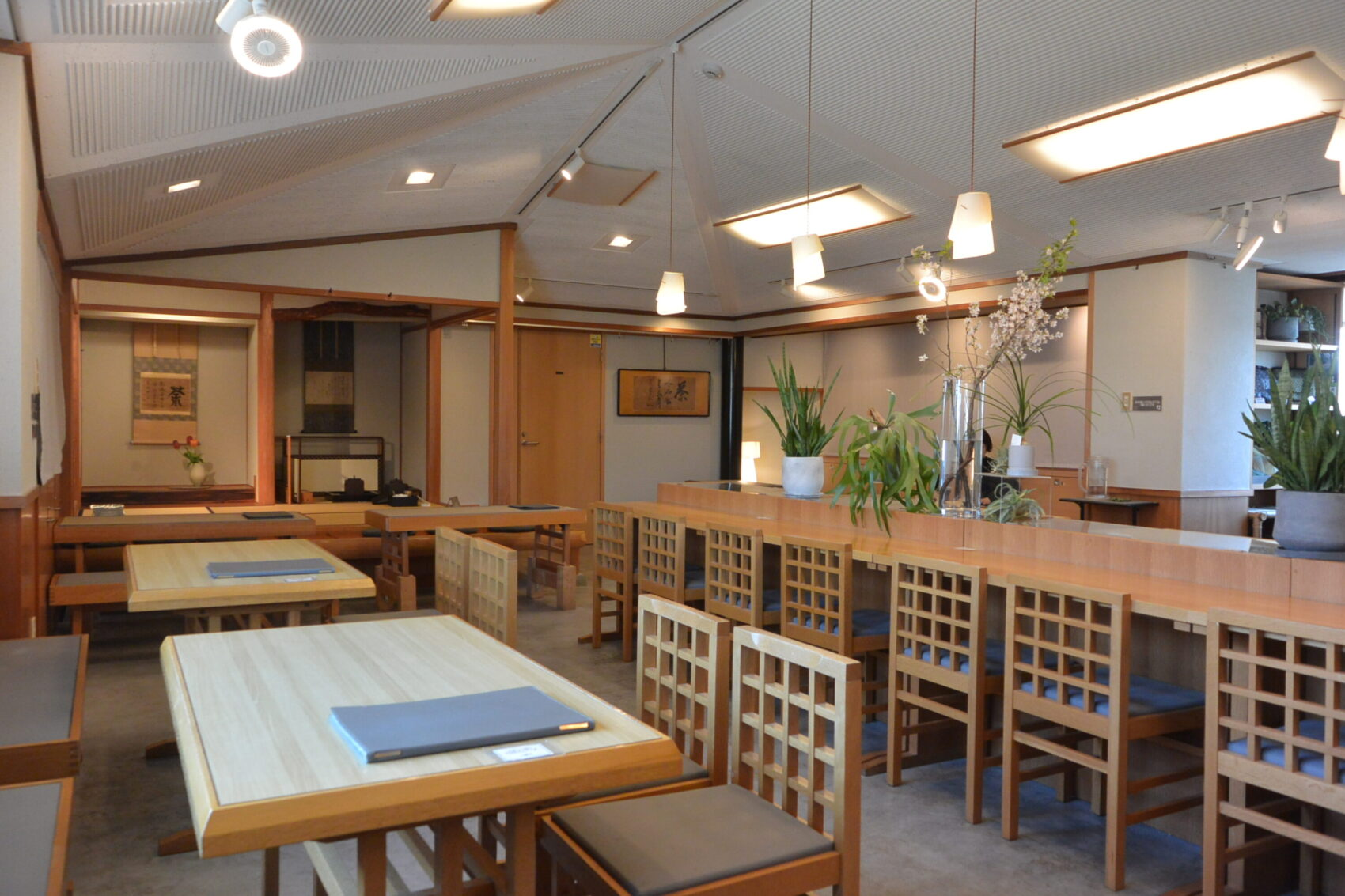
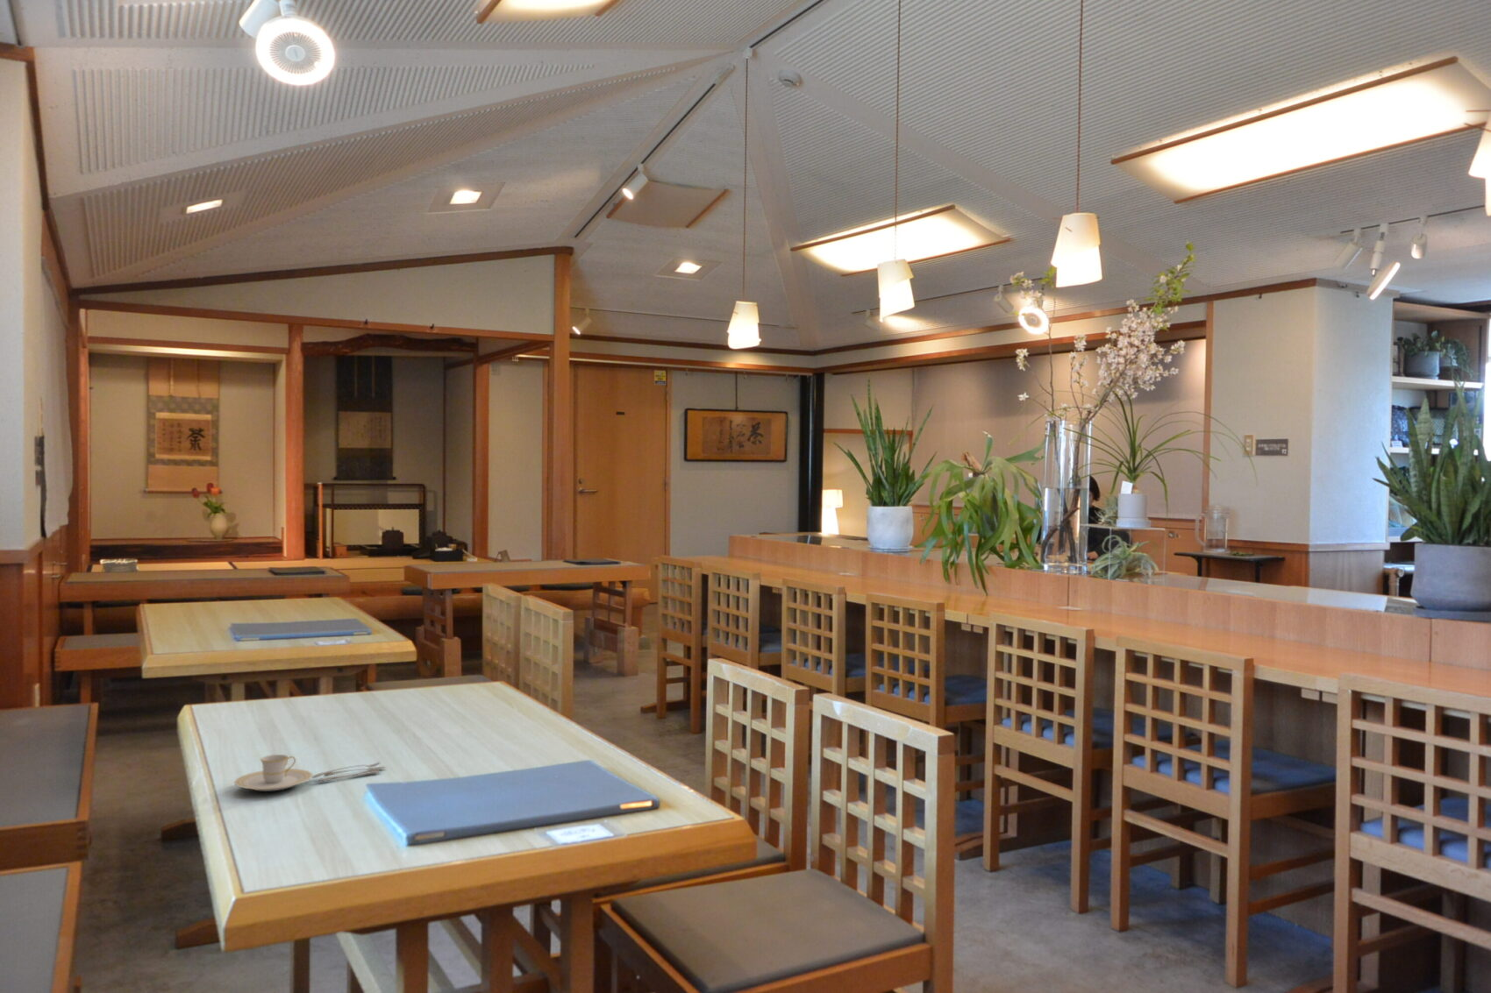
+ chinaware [233,754,387,792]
